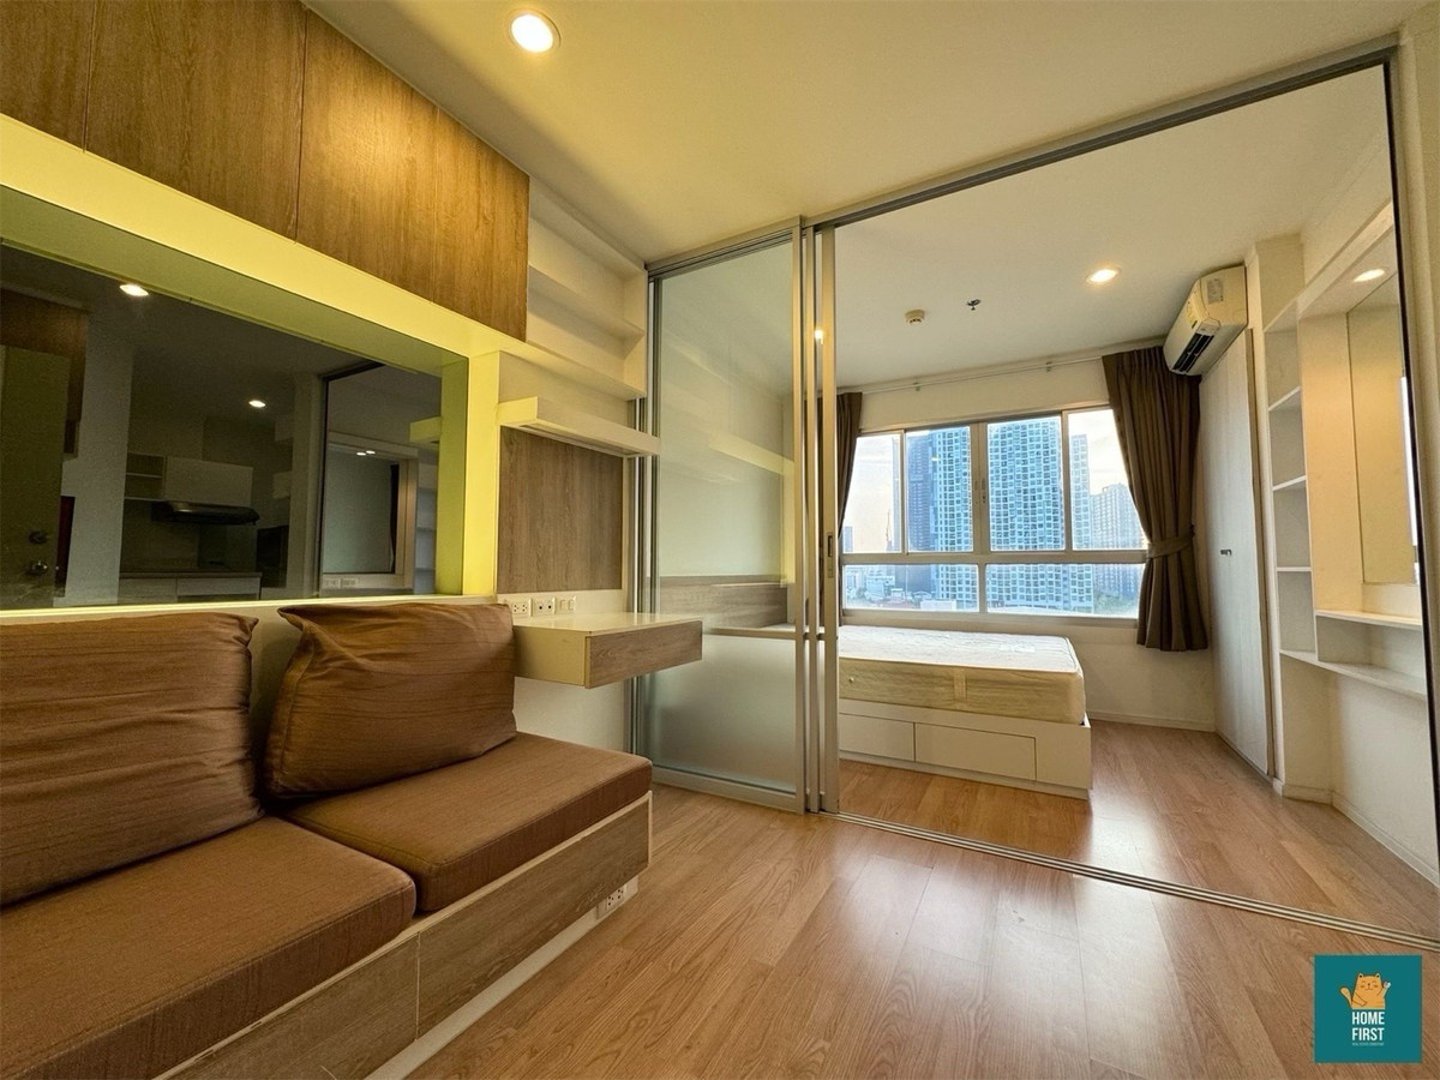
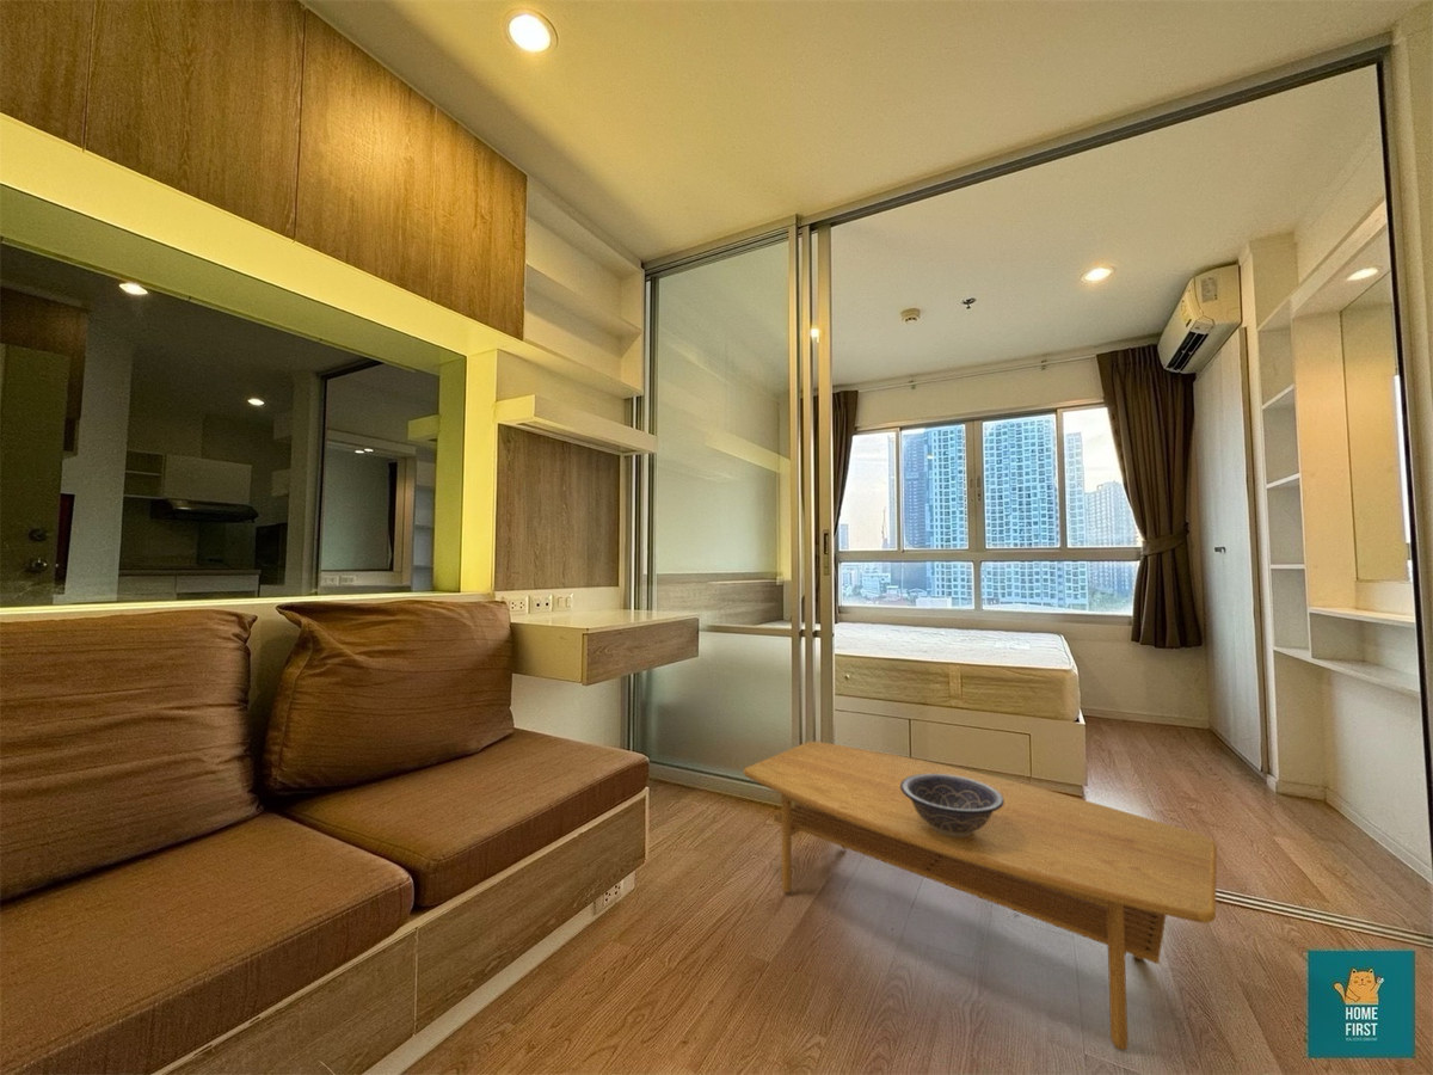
+ coffee table [743,741,1218,1051]
+ decorative bowl [900,774,1004,837]
